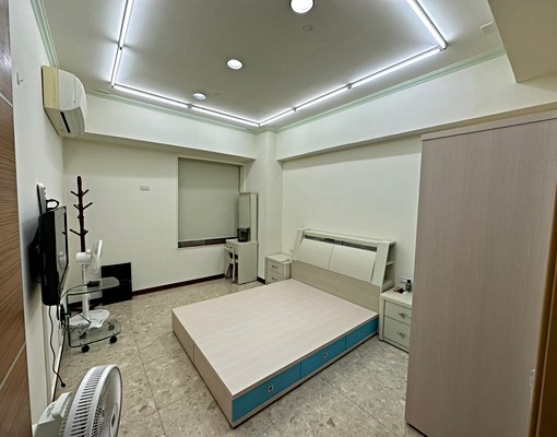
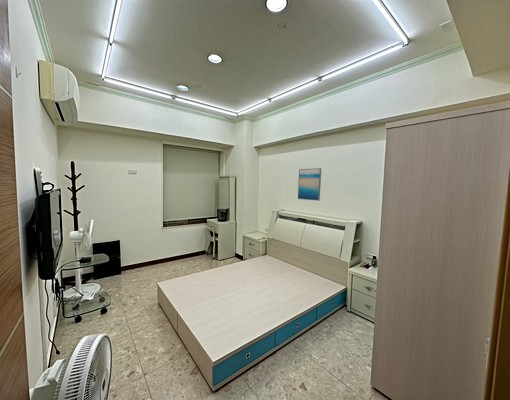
+ wall art [297,167,322,202]
